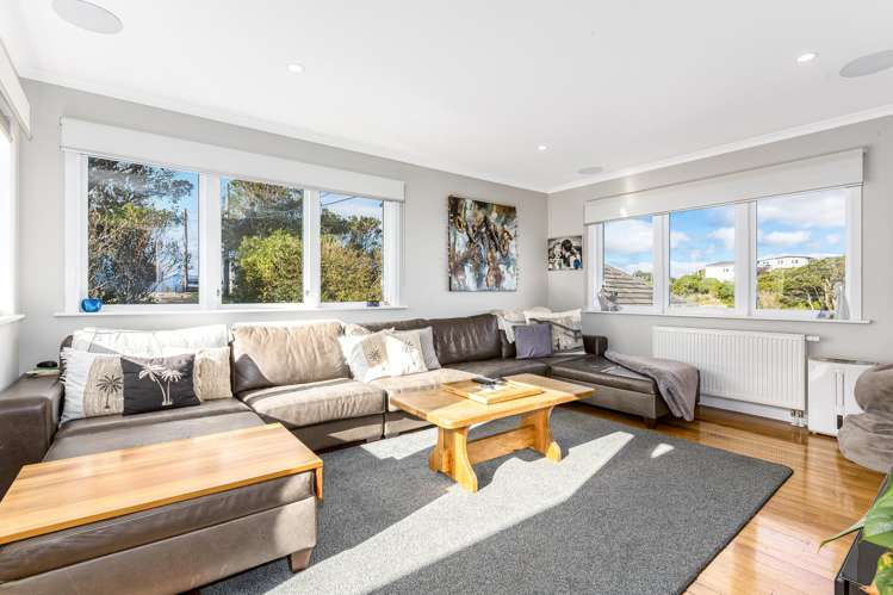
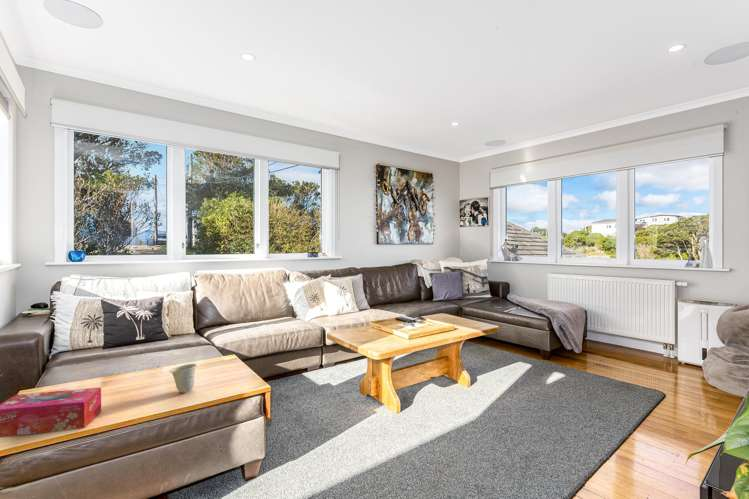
+ cup [168,363,198,394]
+ tissue box [0,386,102,438]
